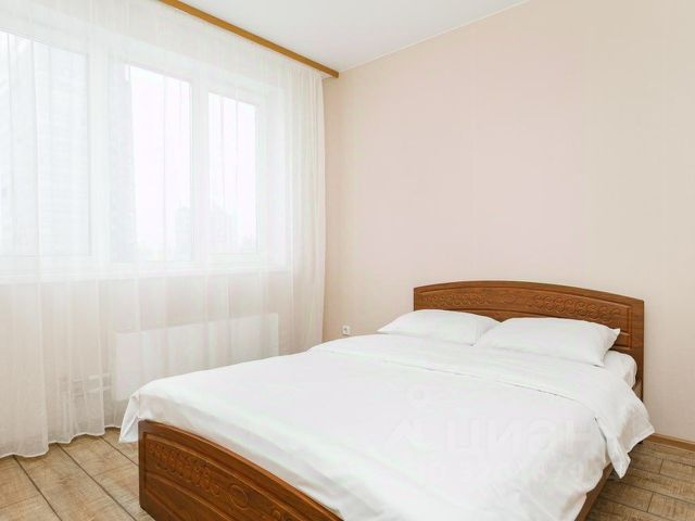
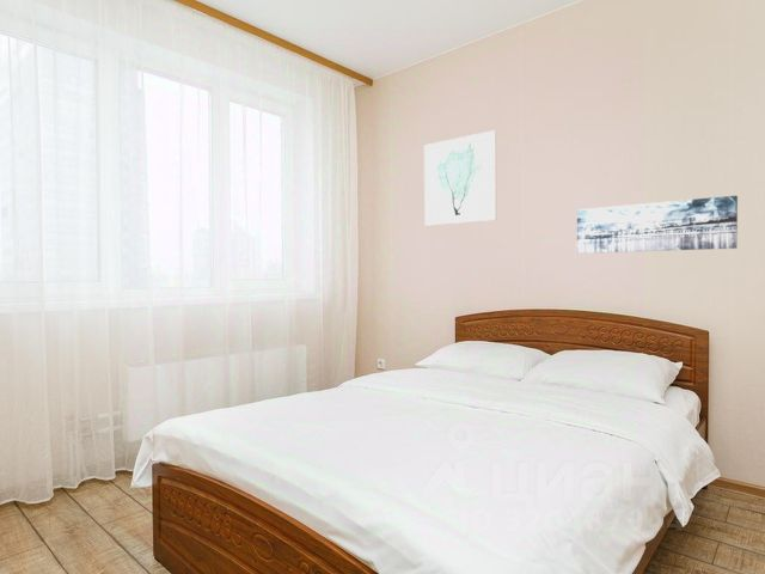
+ wall art [423,129,497,227]
+ wall art [576,195,739,255]
